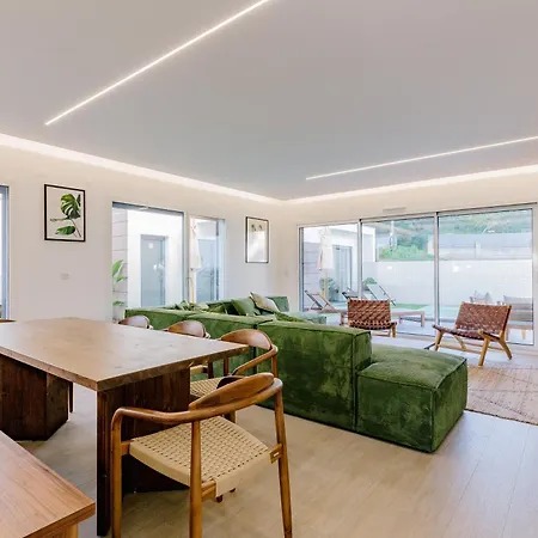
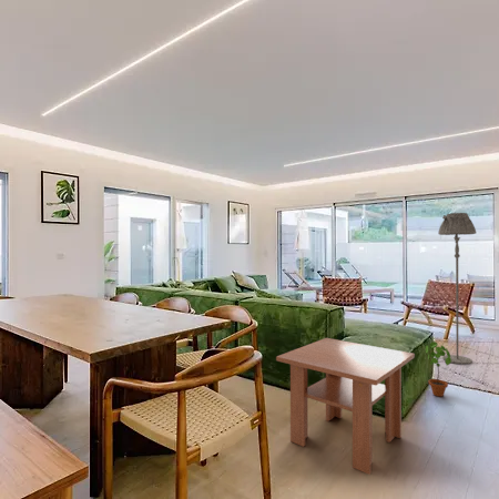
+ potted plant [425,340,451,398]
+ coffee table [275,337,416,476]
+ floor lamp [437,212,477,366]
